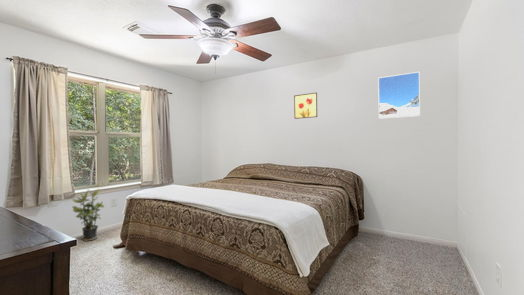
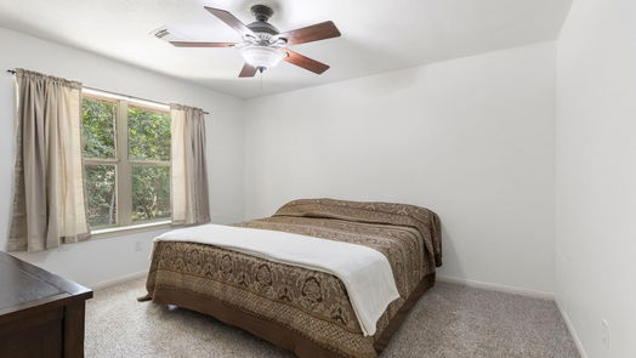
- potted plant [71,188,105,242]
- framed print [377,71,421,120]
- wall art [293,92,318,120]
